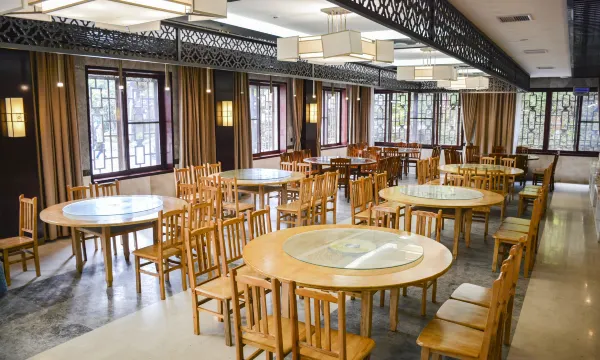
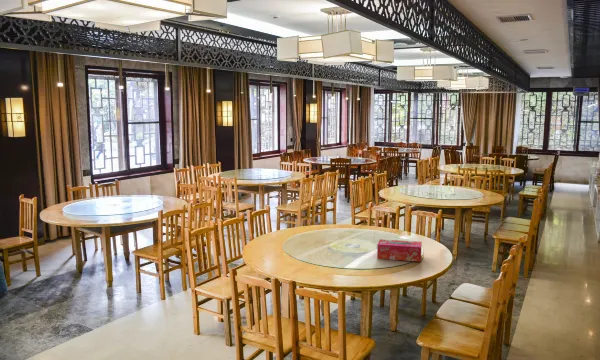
+ tissue box [376,238,423,263]
